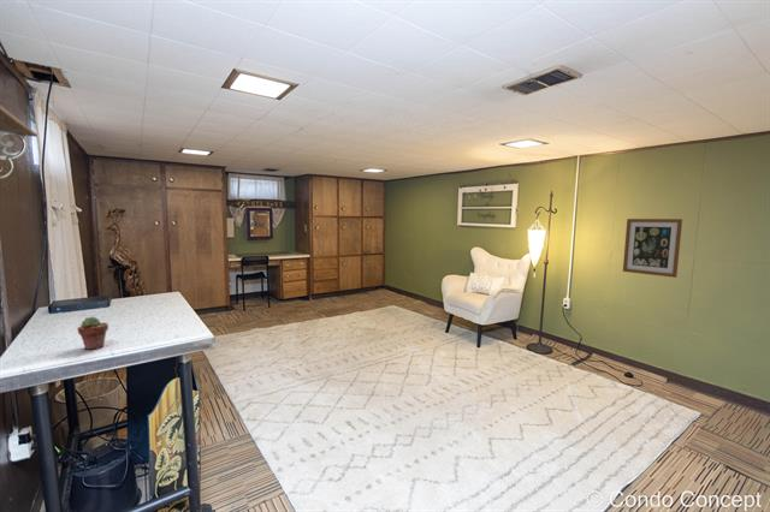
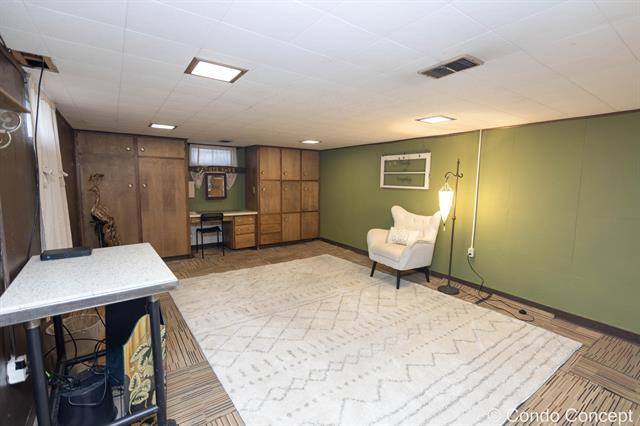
- potted succulent [76,316,109,351]
- wall art [622,218,683,279]
